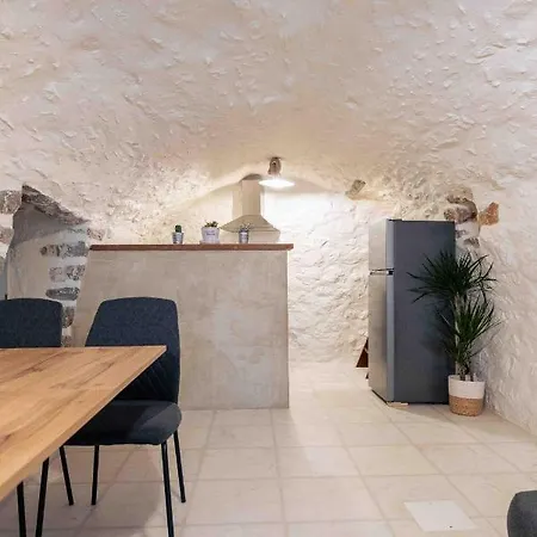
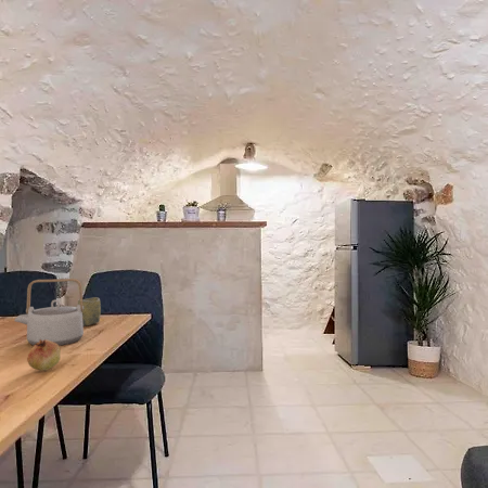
+ fruit [26,339,62,372]
+ teapot [13,278,85,347]
+ cup [77,296,102,328]
